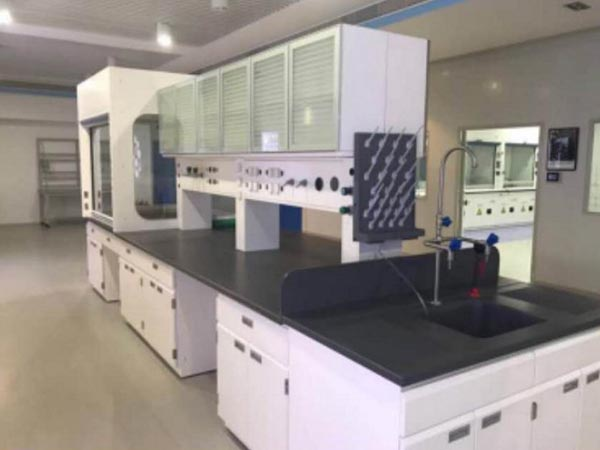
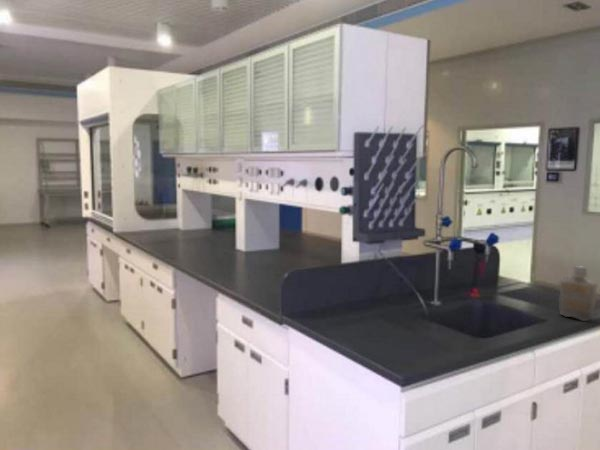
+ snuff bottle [559,265,598,322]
